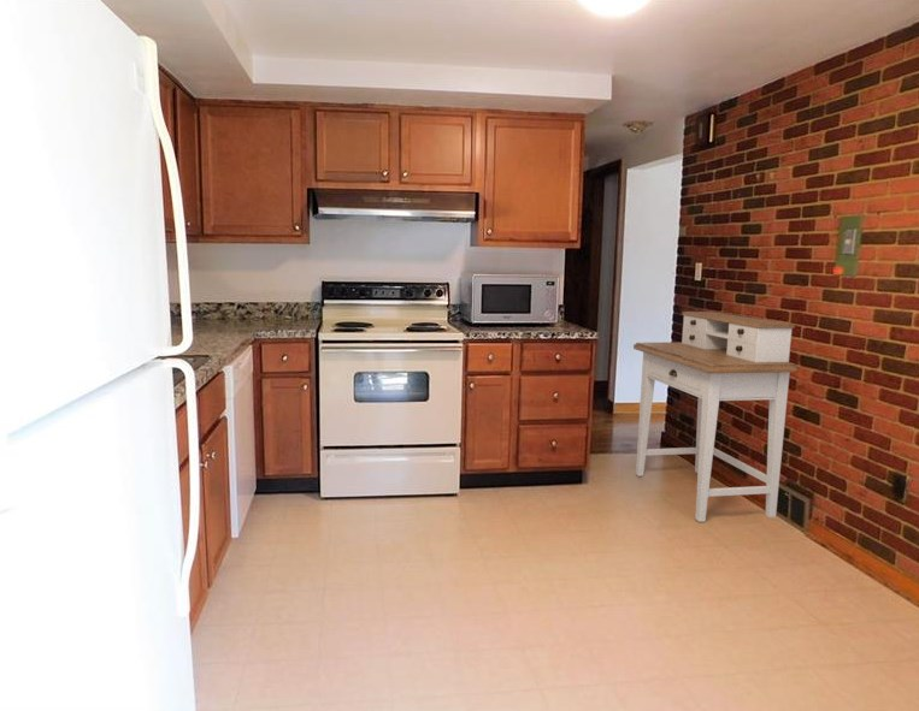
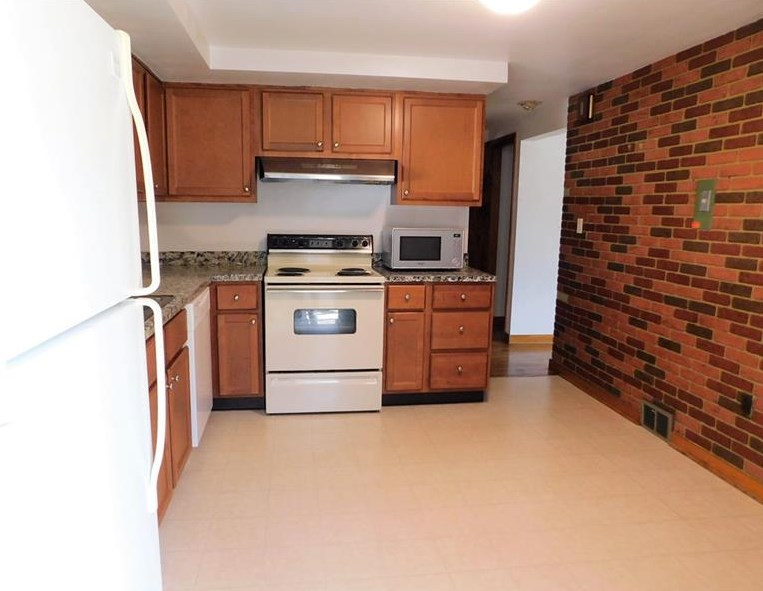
- desk [632,310,800,523]
